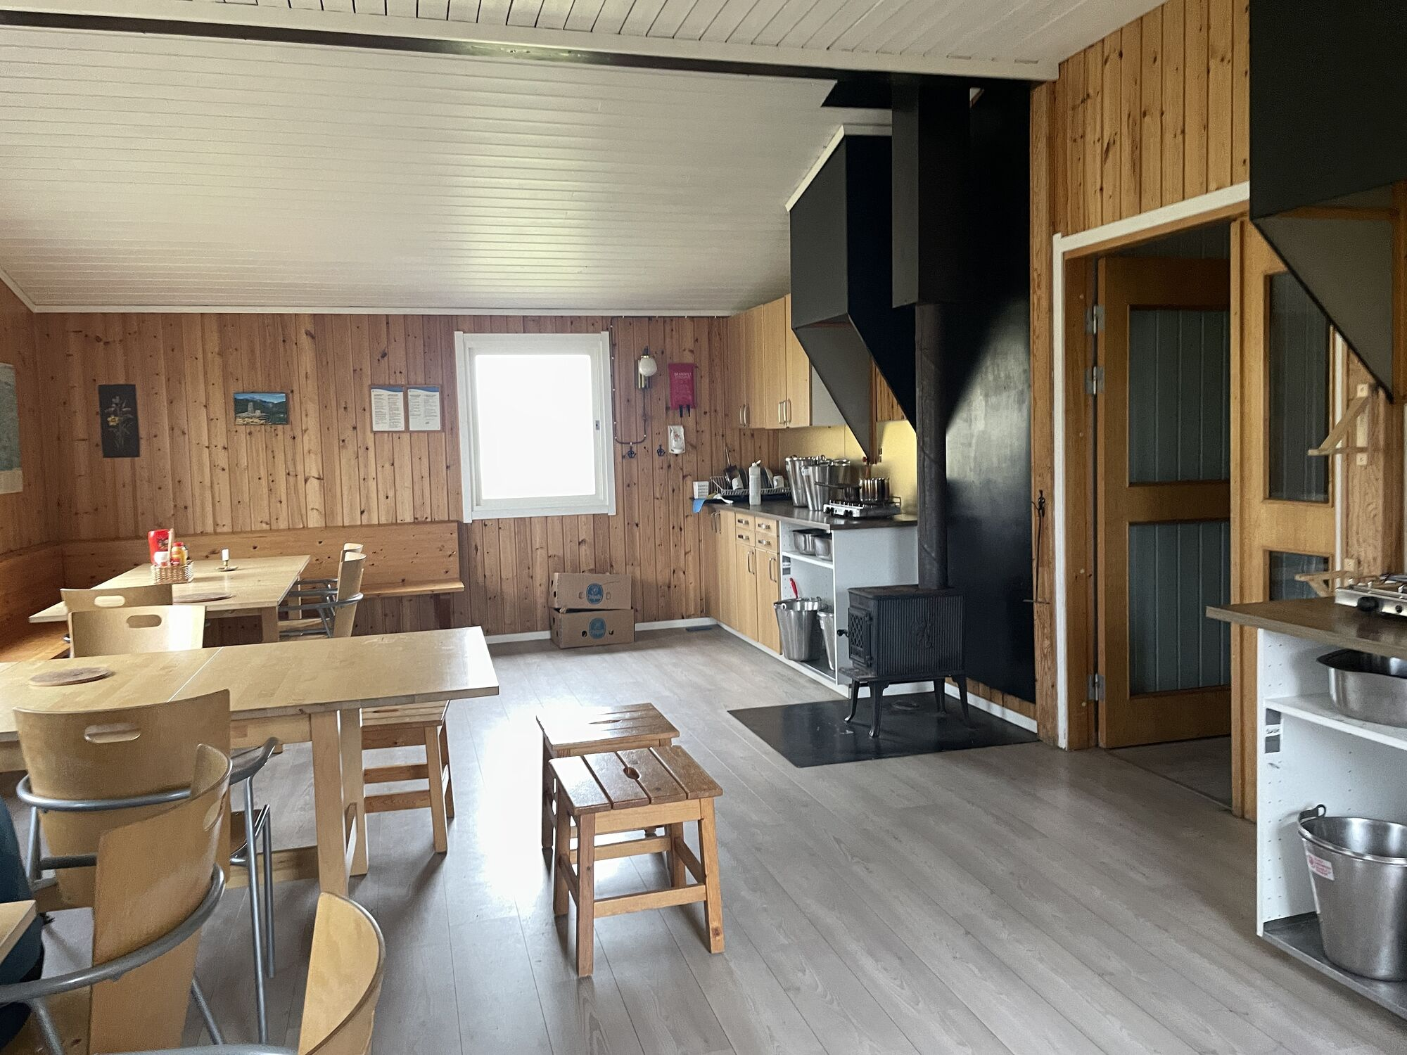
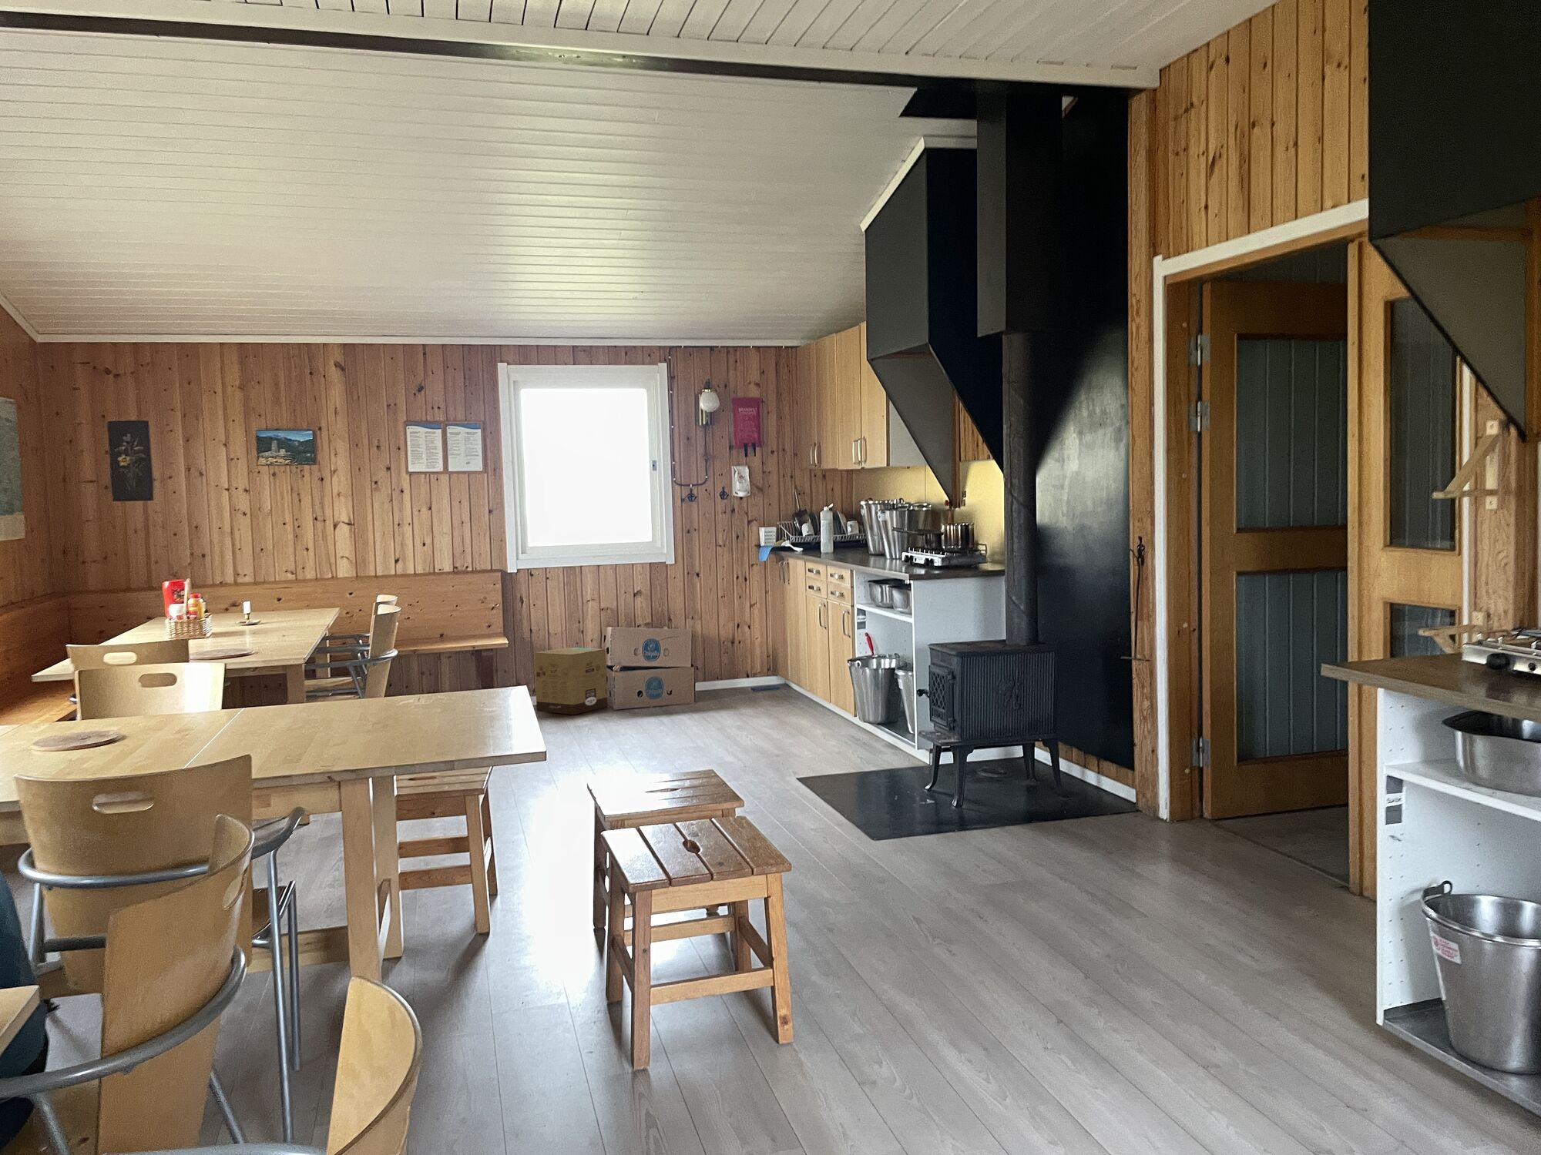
+ cardboard box [534,647,608,716]
